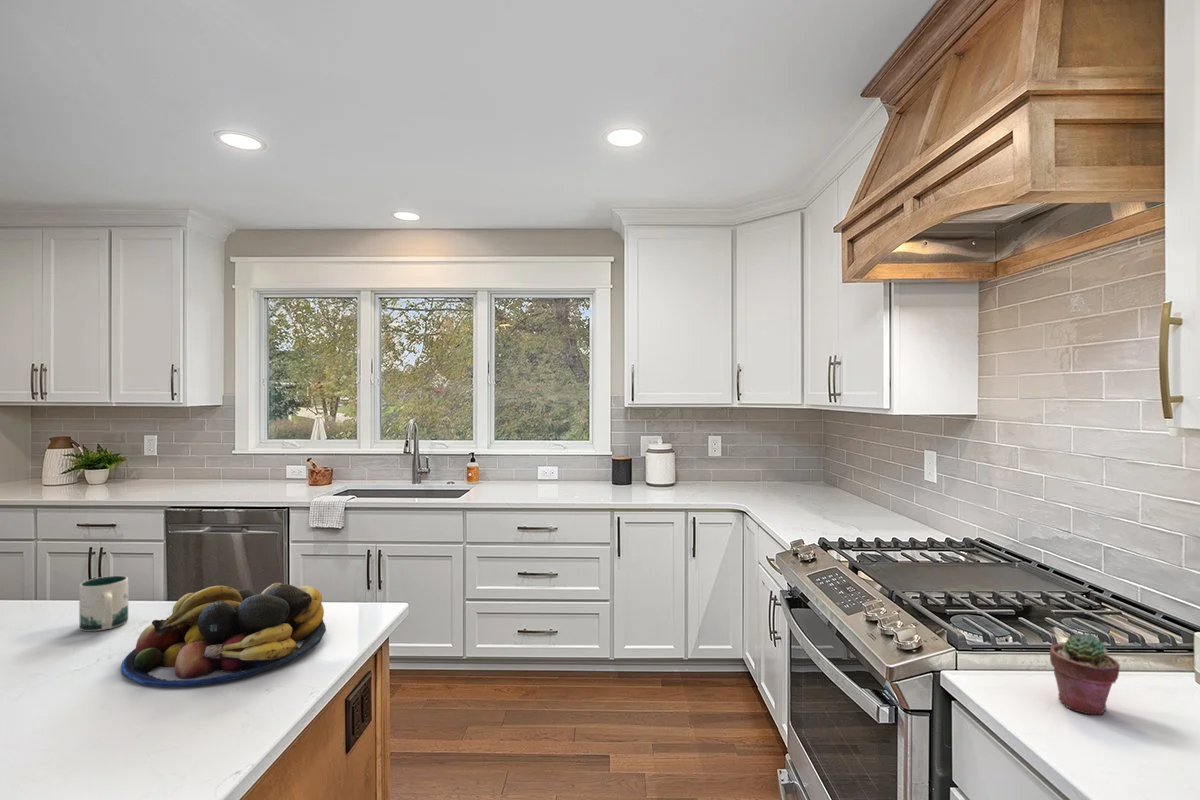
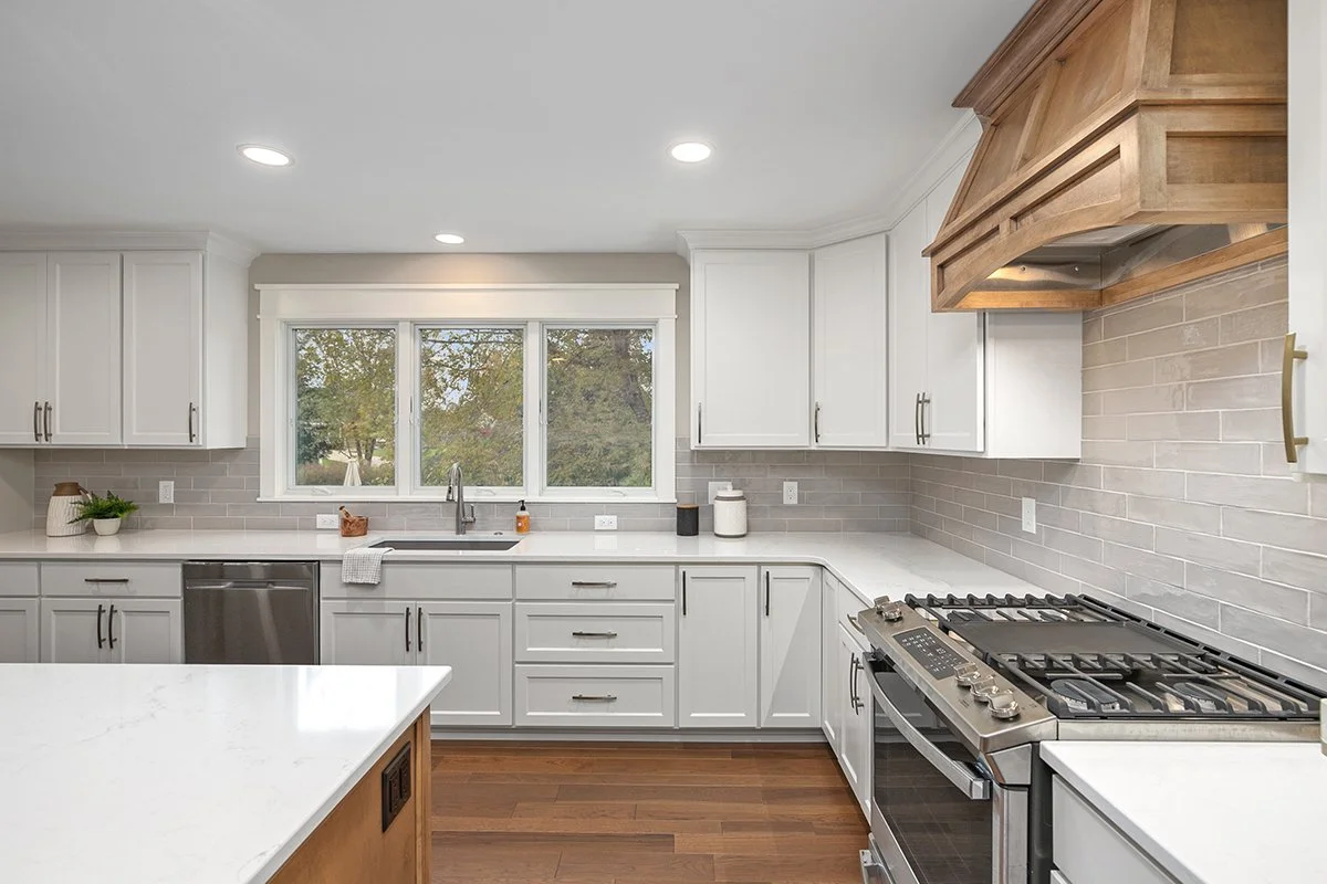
- potted succulent [1049,632,1121,716]
- mug [78,575,129,632]
- fruit bowl [120,582,327,688]
